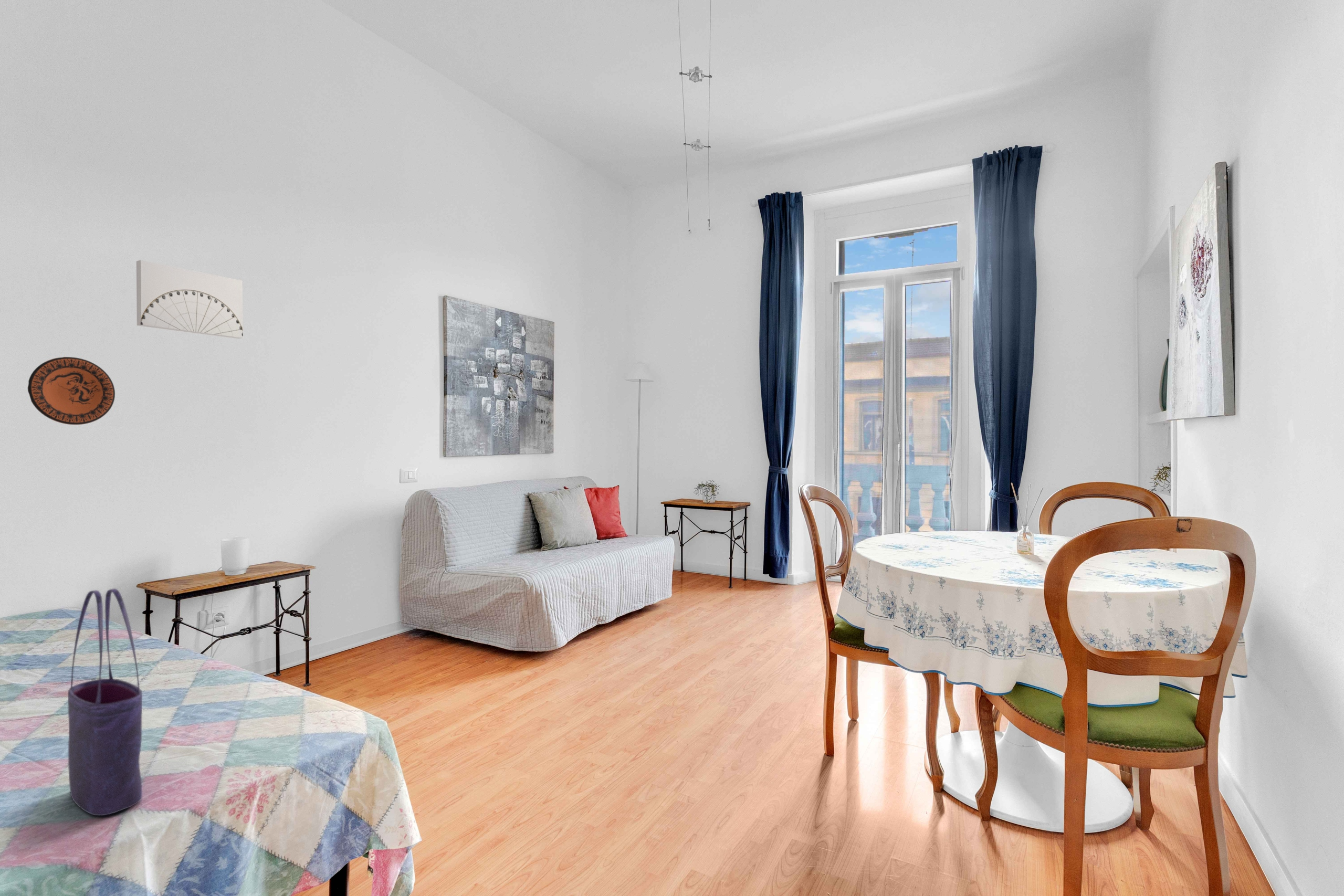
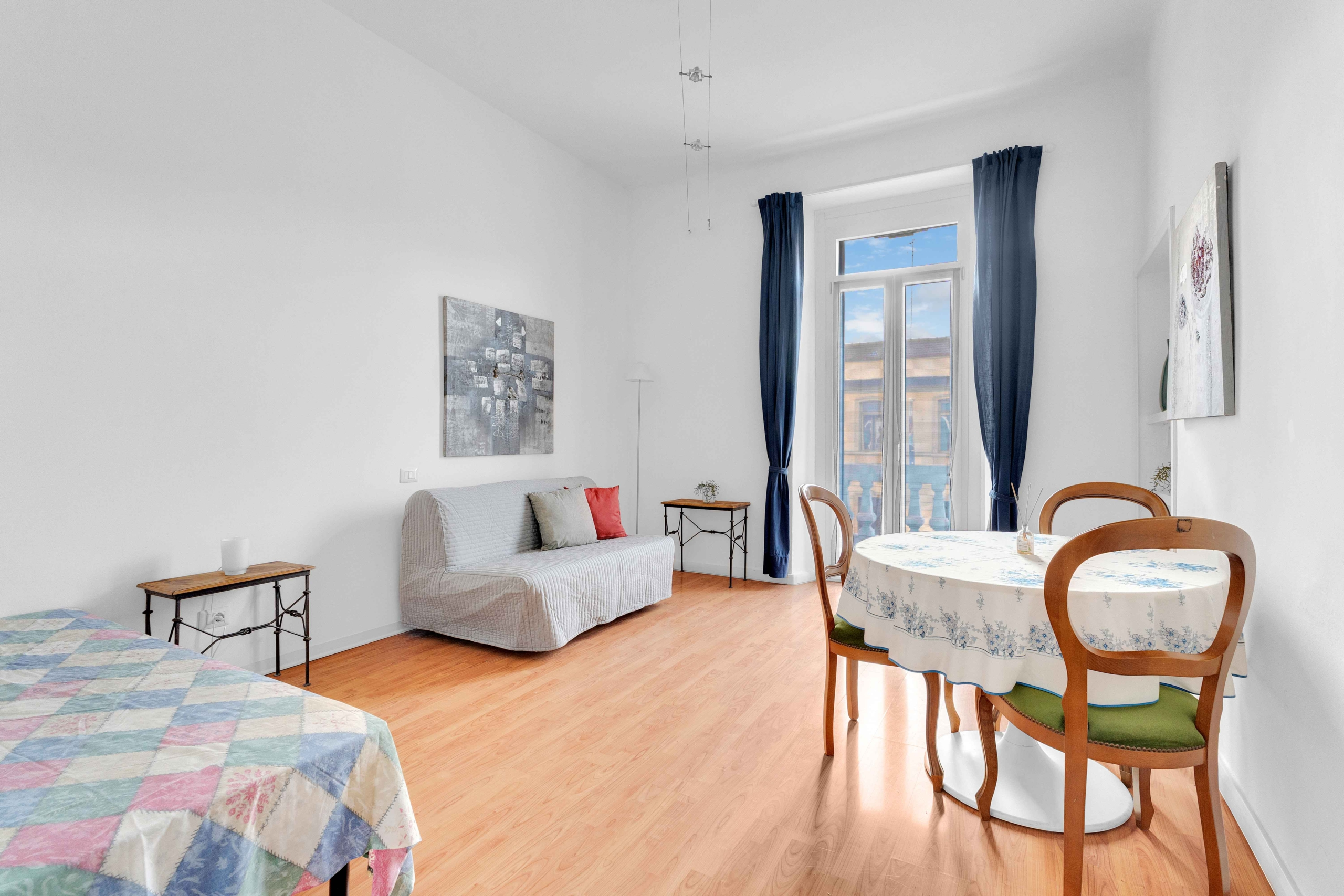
- wall art [136,259,244,339]
- tote bag [67,588,143,816]
- decorative plate [27,356,116,425]
